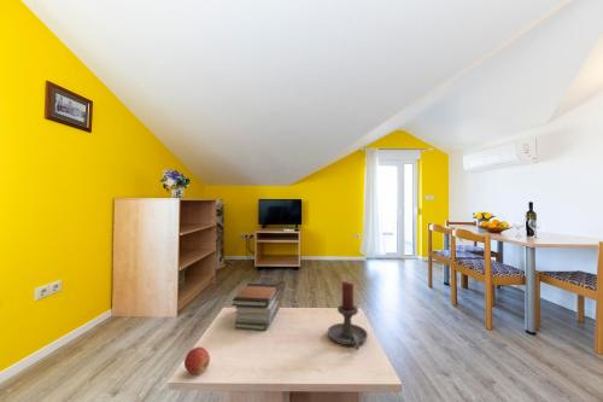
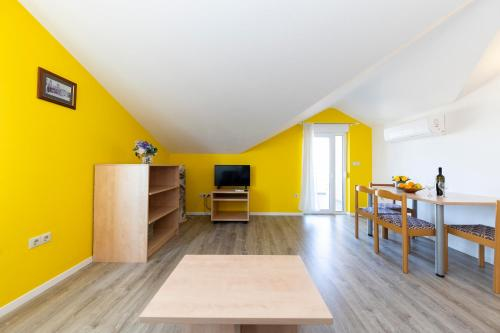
- apple [183,345,211,375]
- book stack [232,282,281,332]
- candle holder [327,280,369,351]
